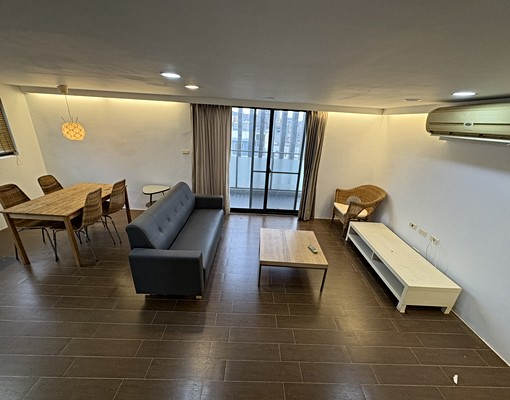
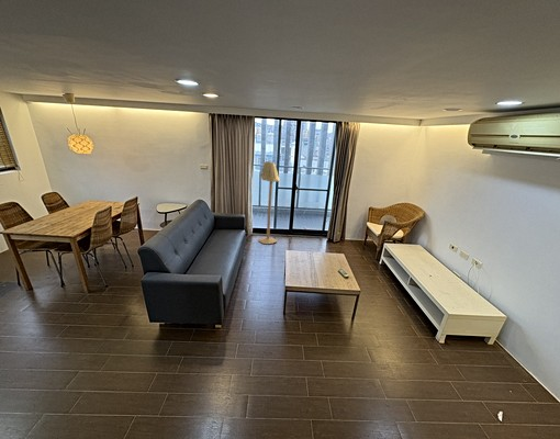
+ floor lamp [258,160,281,245]
